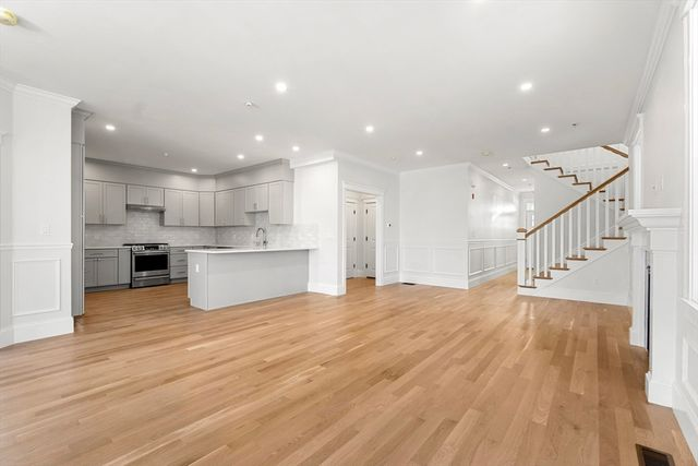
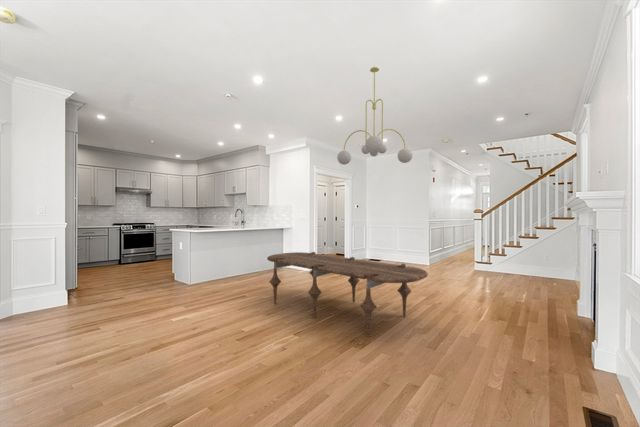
+ chandelier [336,66,414,166]
+ dining table [266,251,429,338]
